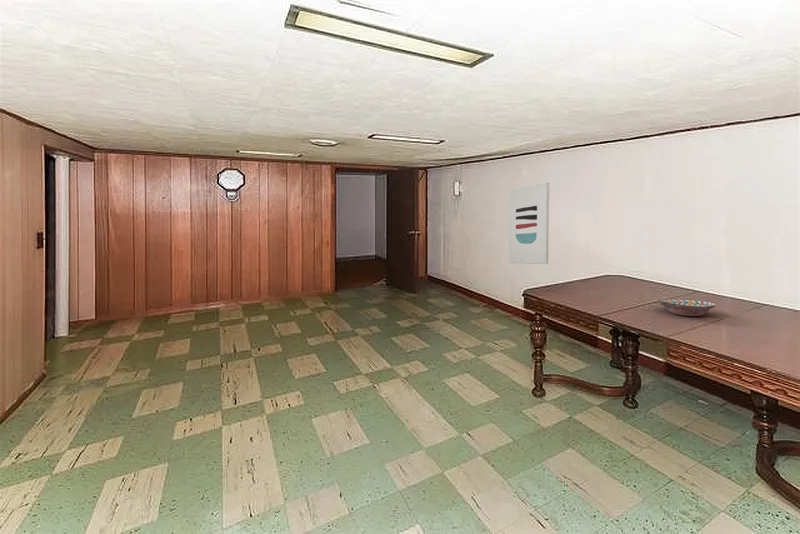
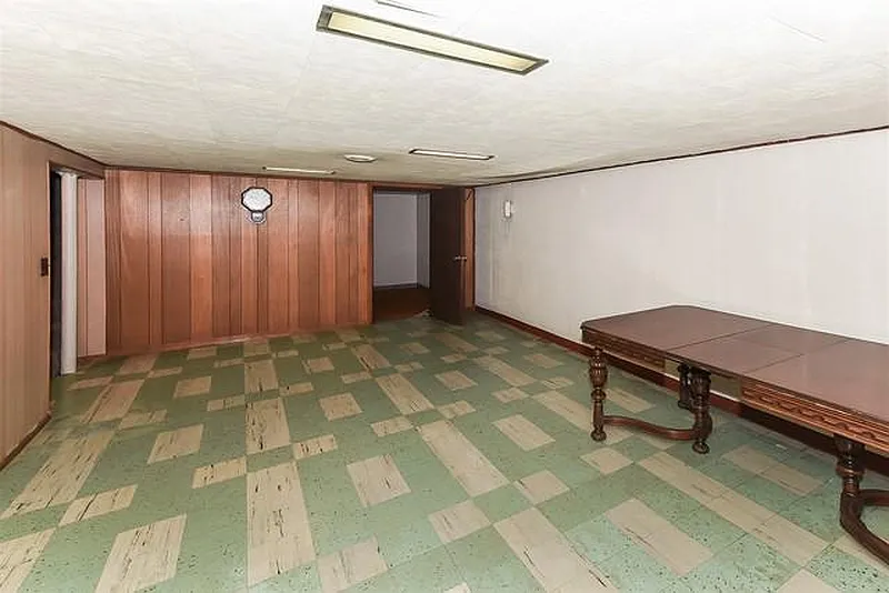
- decorative bowl [658,299,718,317]
- wall art [508,182,550,265]
